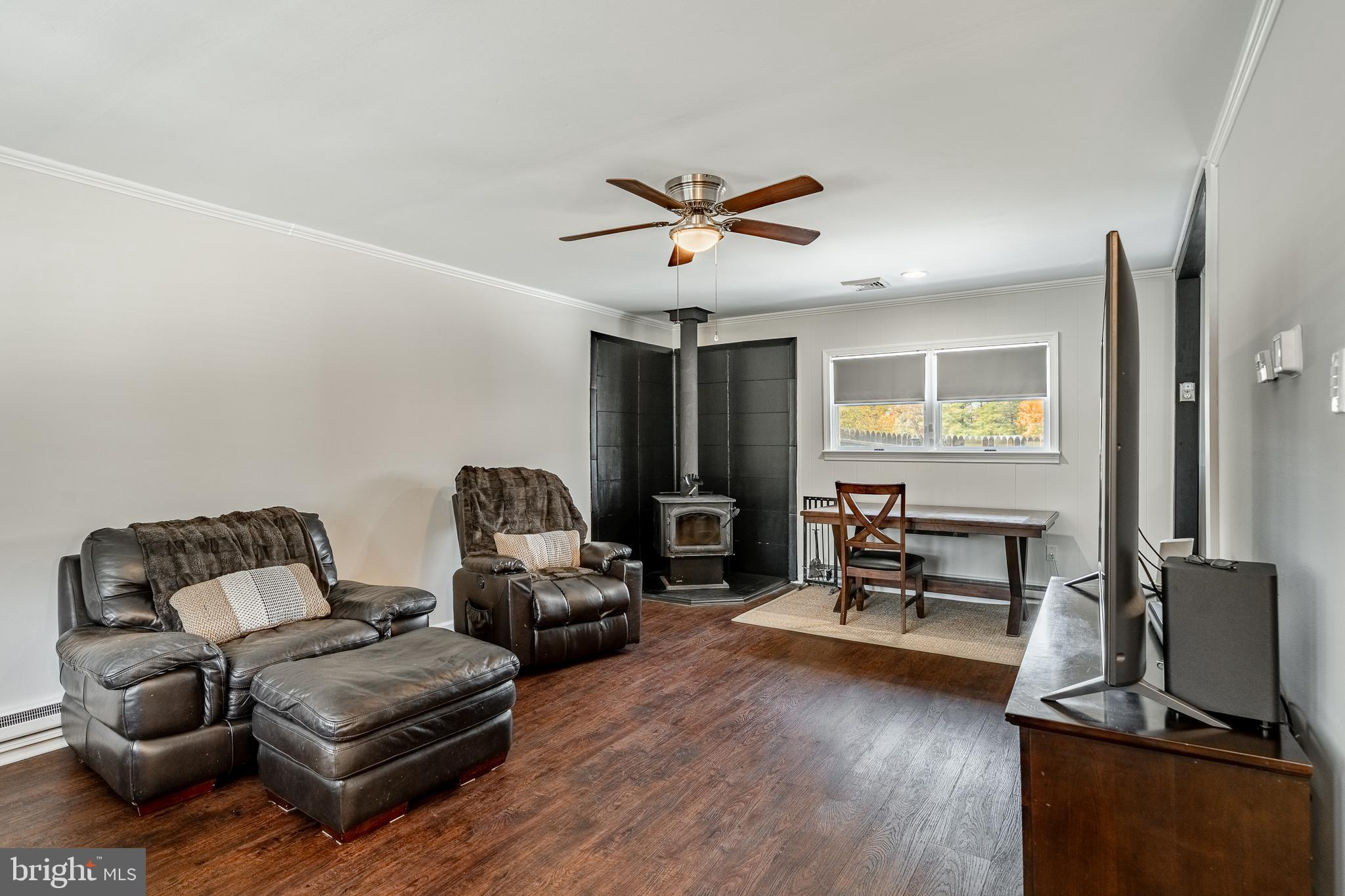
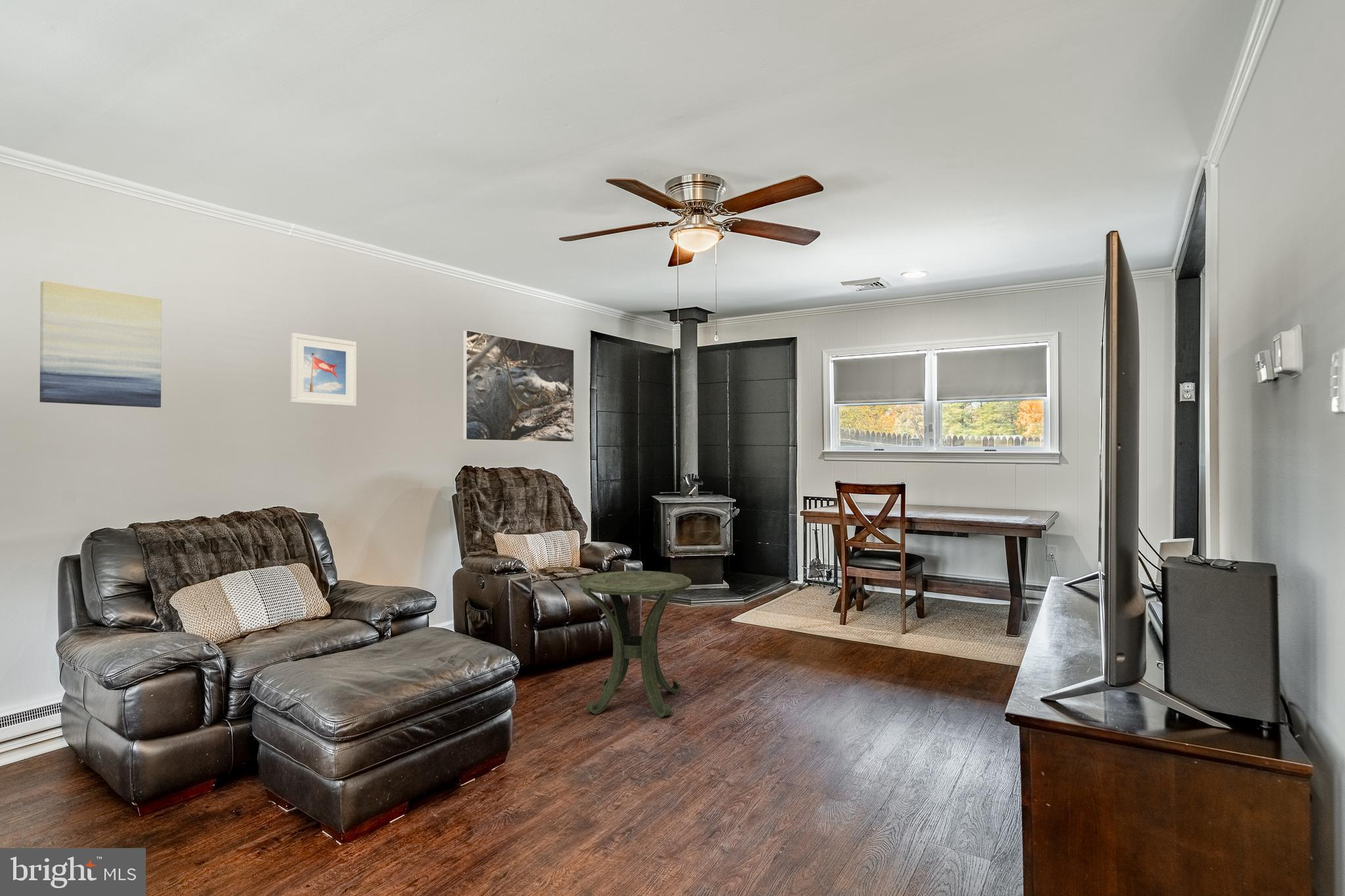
+ wall art [39,280,162,408]
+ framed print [290,332,357,407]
+ side table [579,570,692,717]
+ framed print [462,330,575,443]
